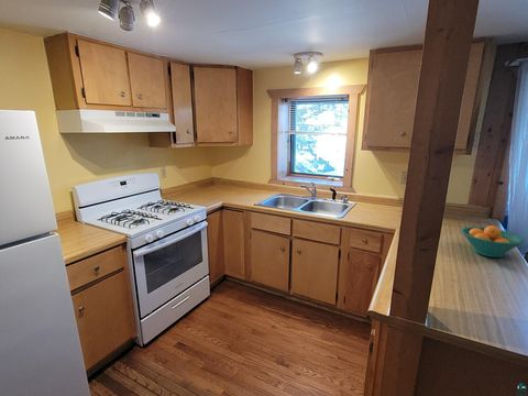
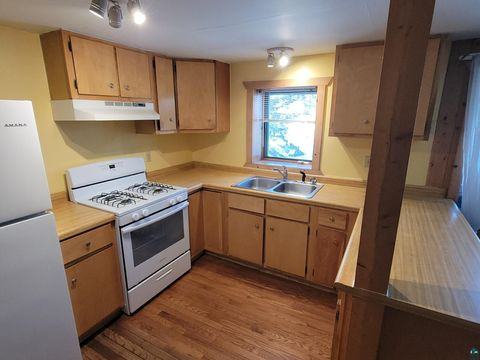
- fruit bowl [460,224,526,258]
